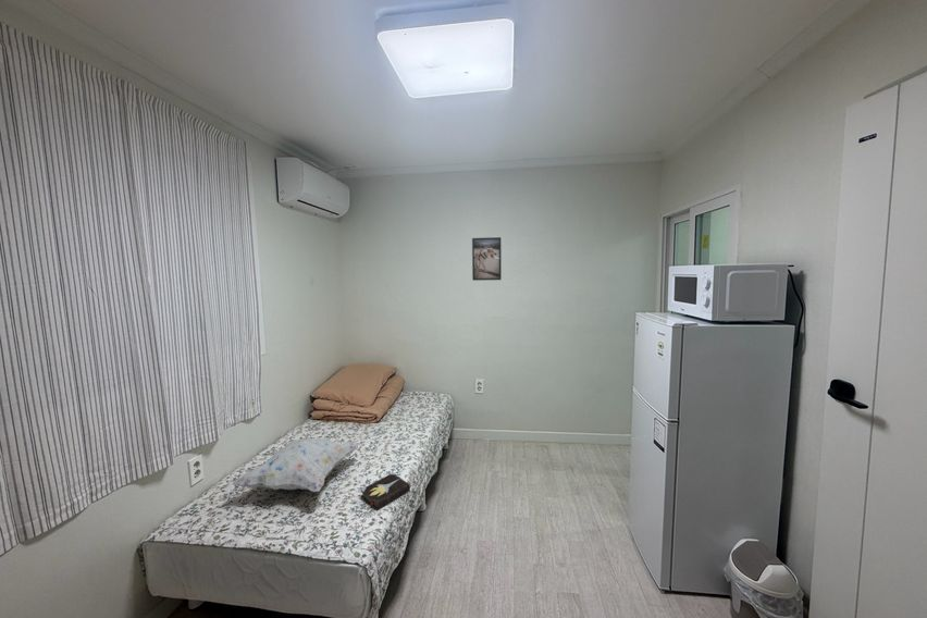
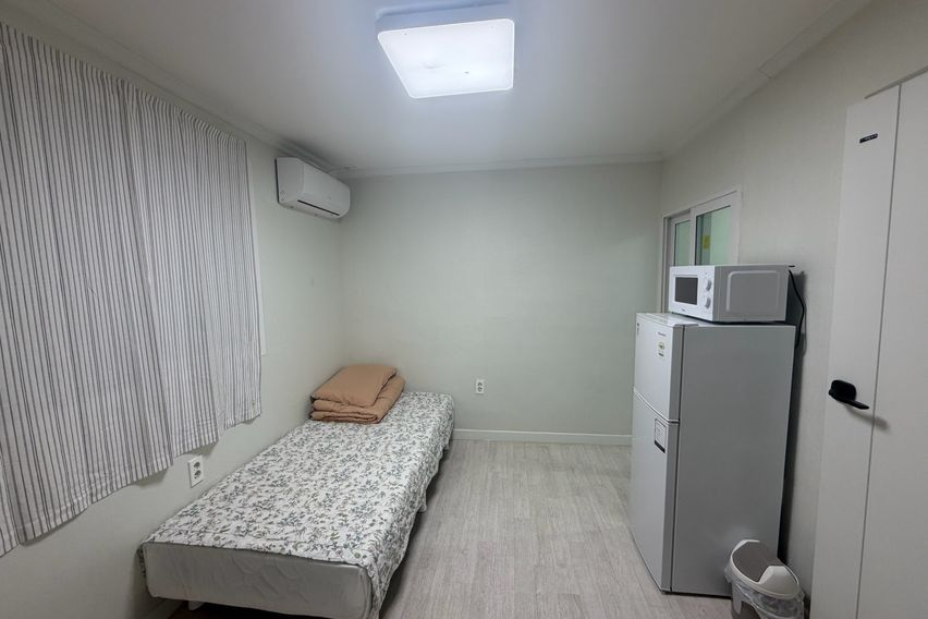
- hardback book [359,471,411,511]
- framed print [471,236,503,282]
- decorative pillow [231,437,360,493]
